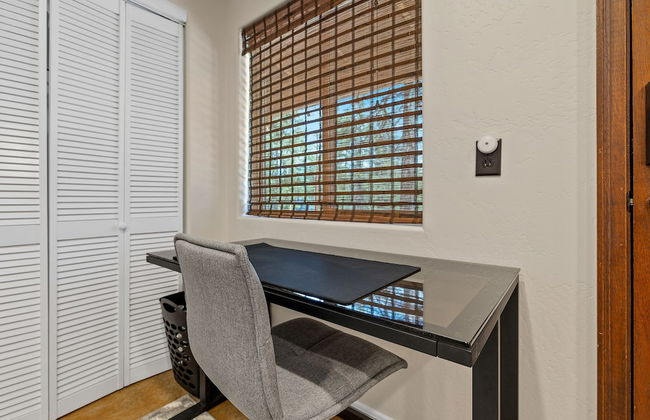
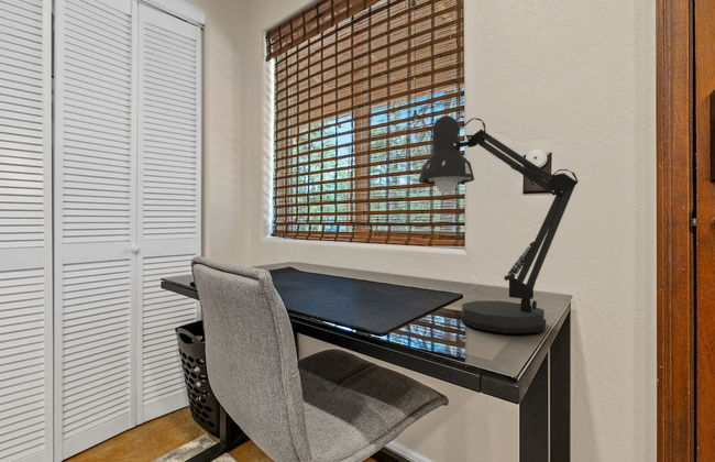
+ desk lamp [418,114,579,334]
